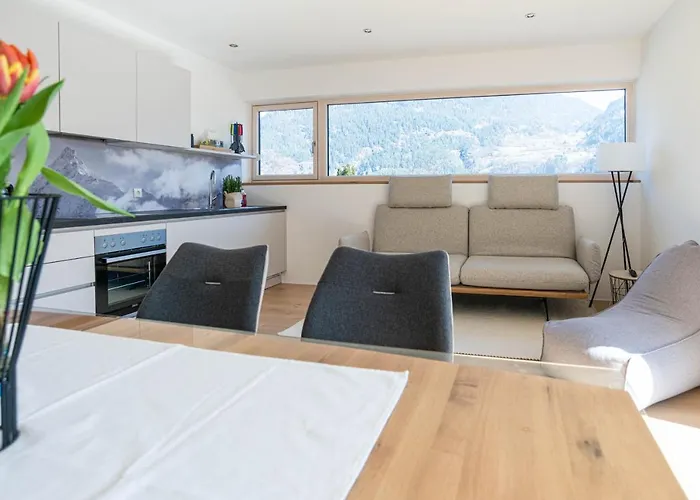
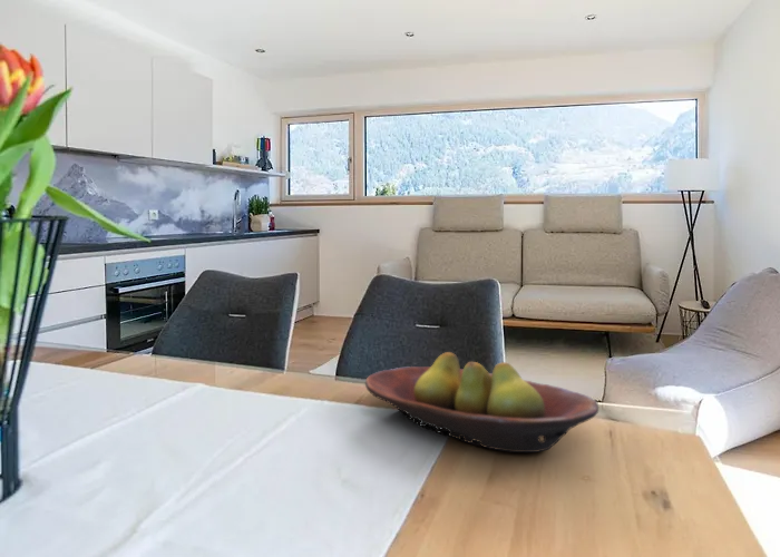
+ fruit bowl [364,351,599,453]
